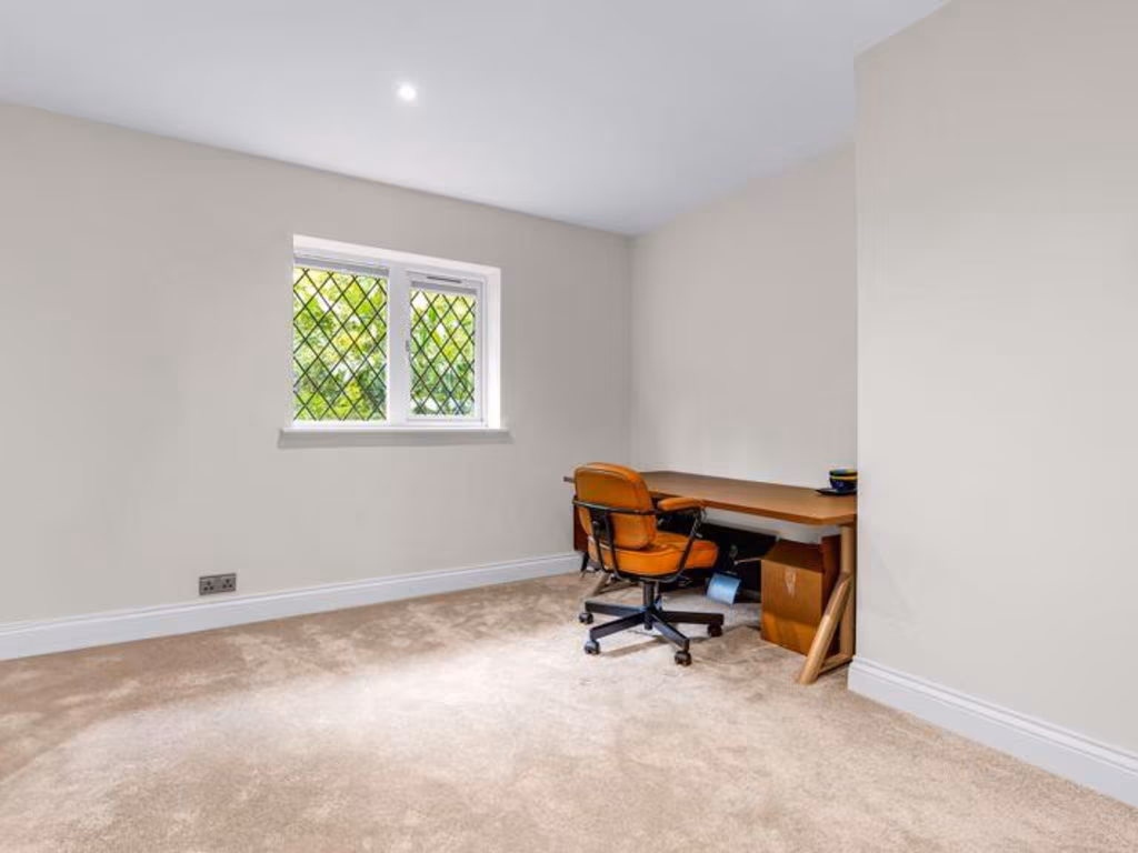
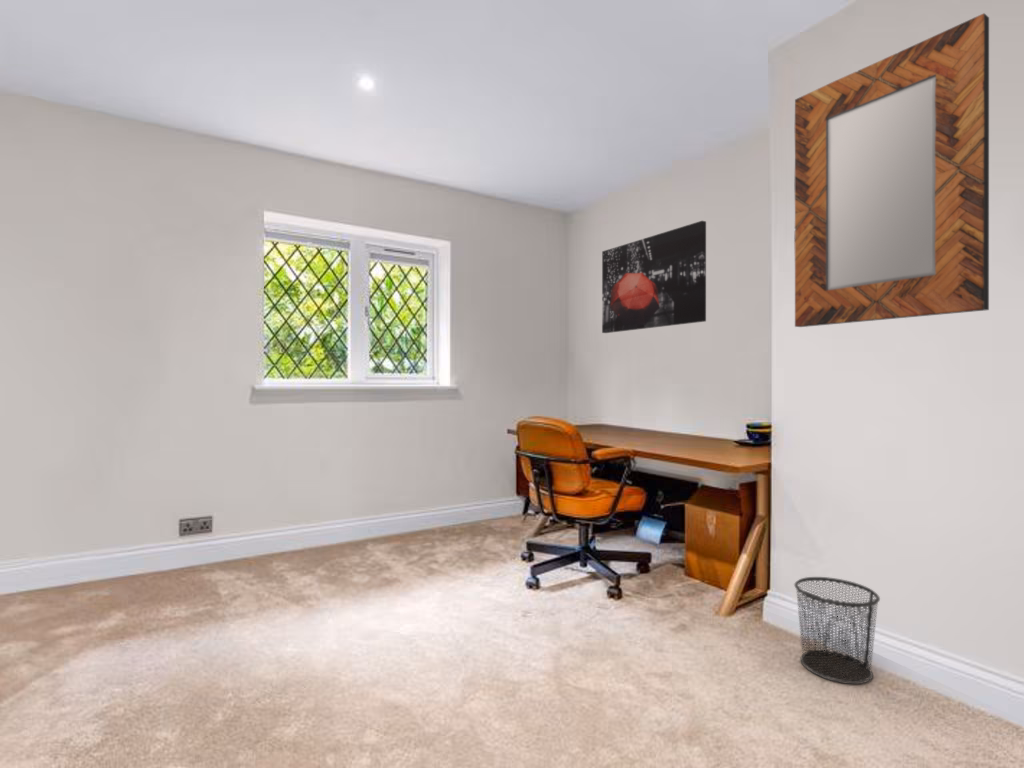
+ home mirror [793,12,990,328]
+ waste bin [793,576,881,685]
+ wall art [601,220,707,334]
